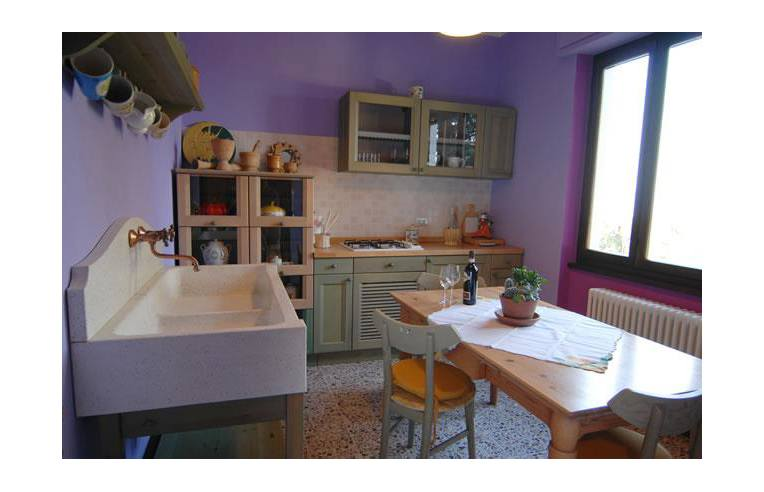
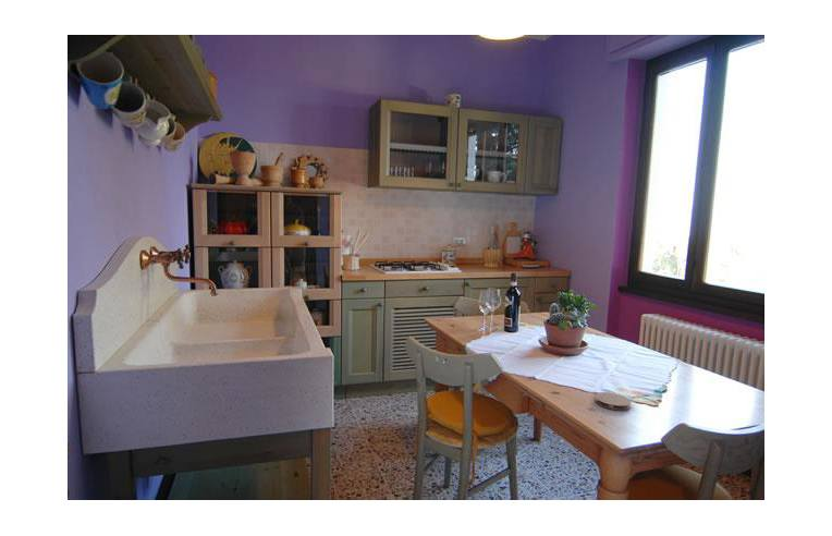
+ coaster [594,391,632,412]
